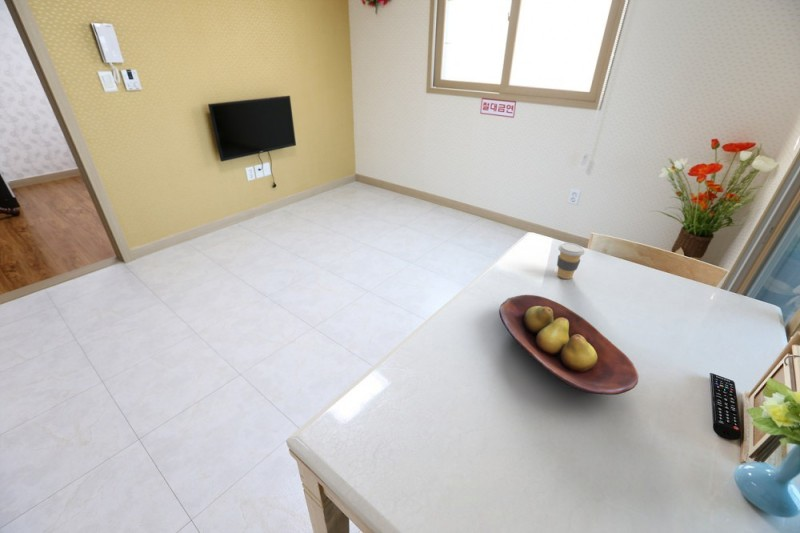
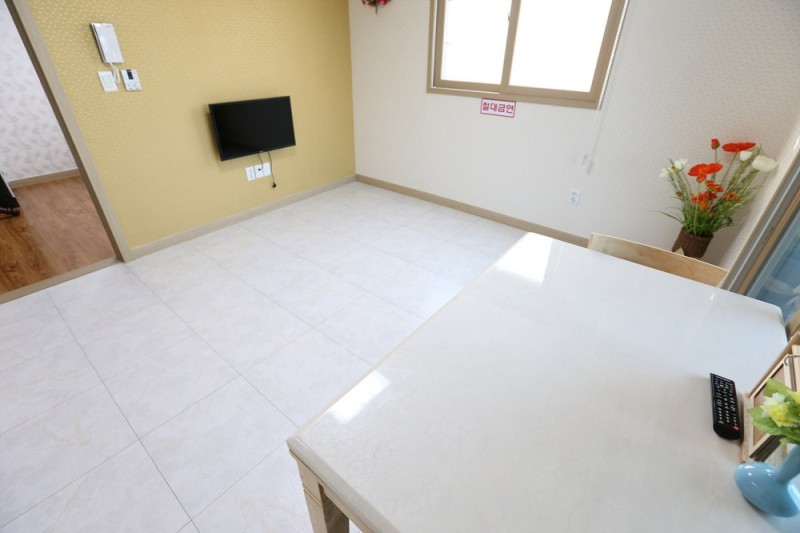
- coffee cup [556,242,586,280]
- fruit bowl [498,294,639,396]
